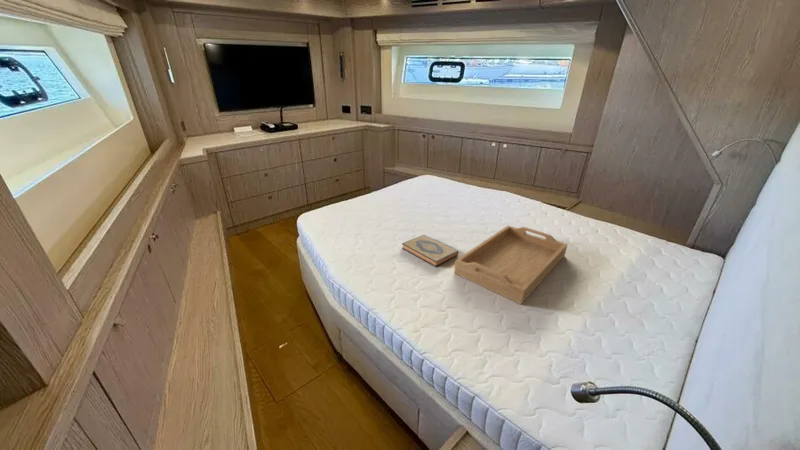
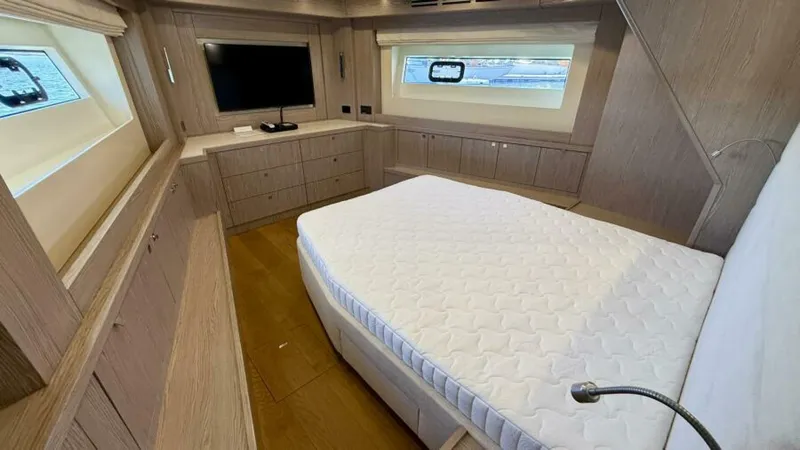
- serving tray [453,225,569,305]
- hardback book [401,234,459,268]
